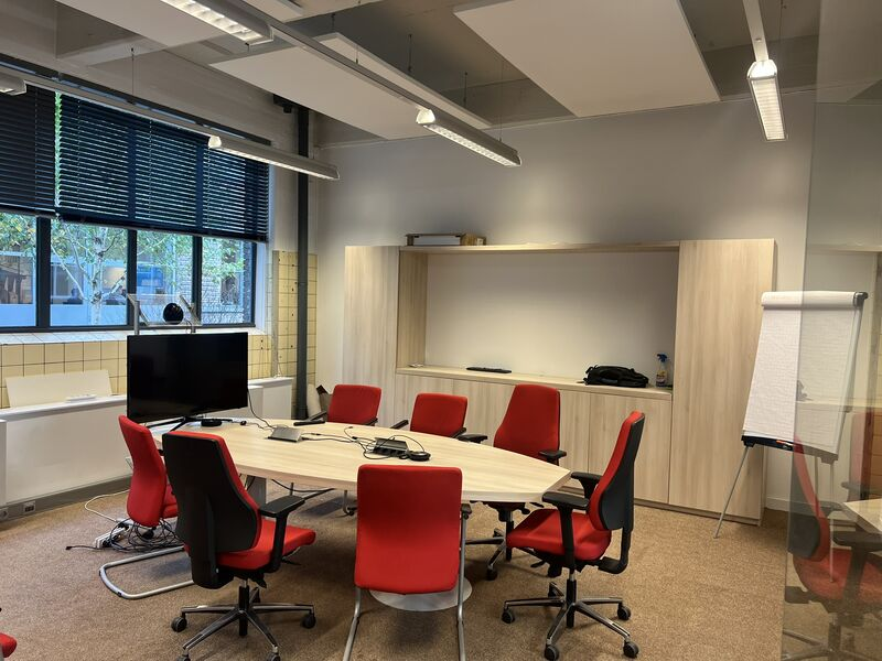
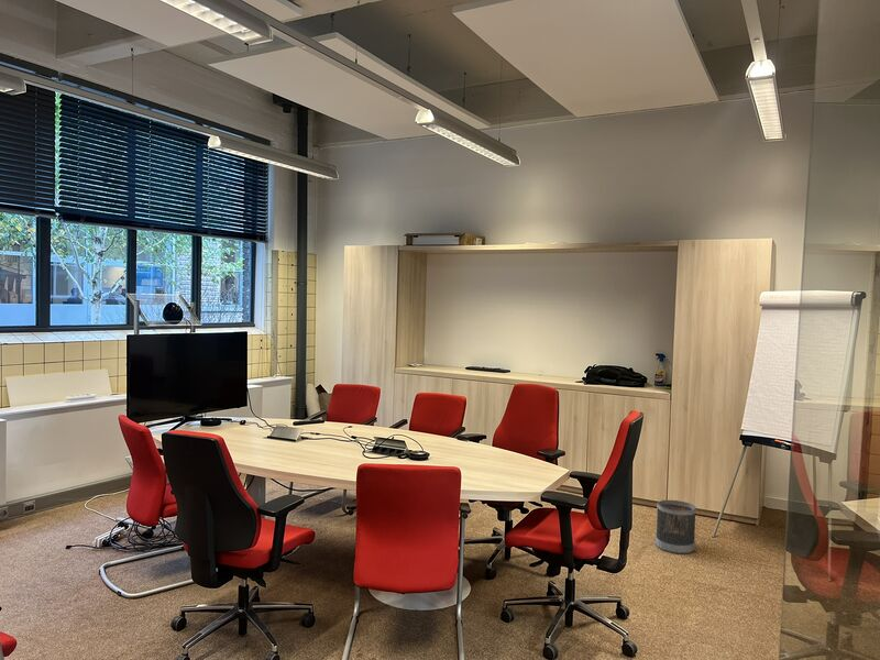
+ wastebasket [654,499,697,554]
